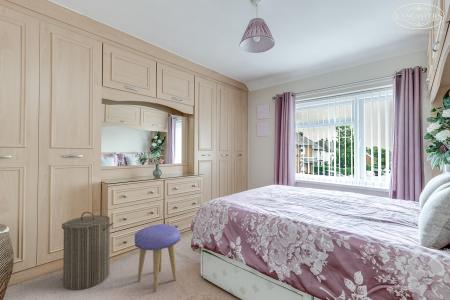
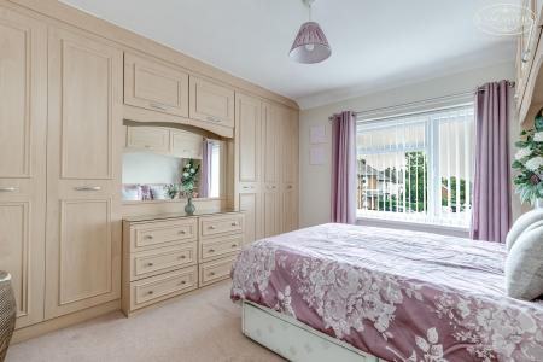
- stool [134,223,181,293]
- laundry hamper [61,211,114,291]
